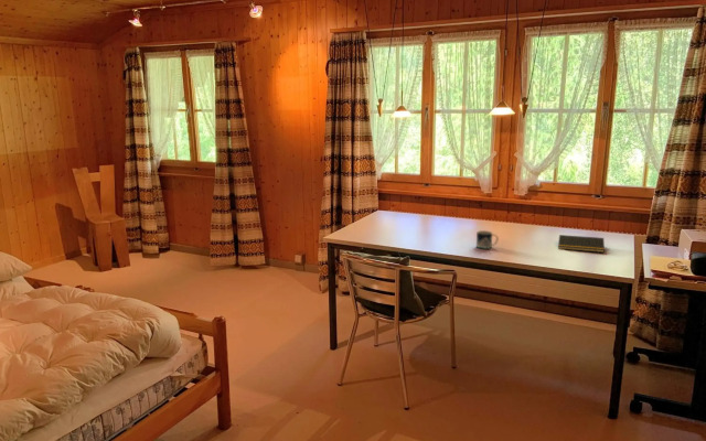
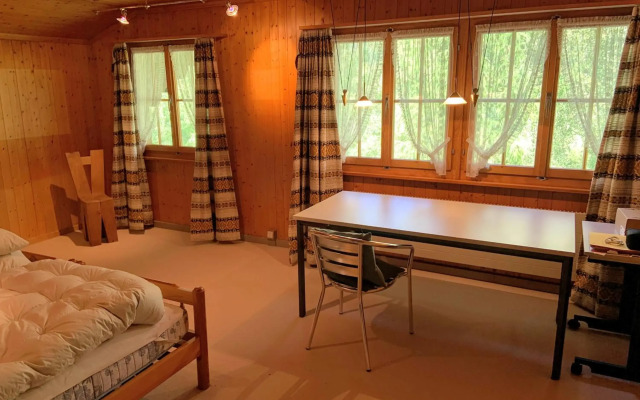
- notepad [557,234,606,254]
- mug [475,229,500,250]
